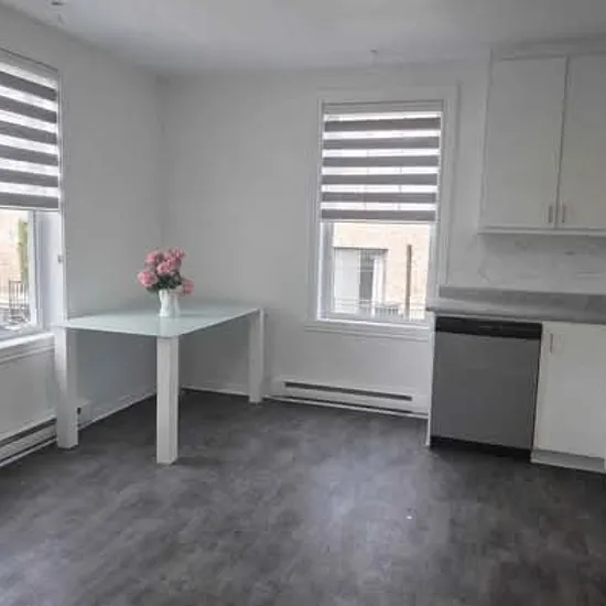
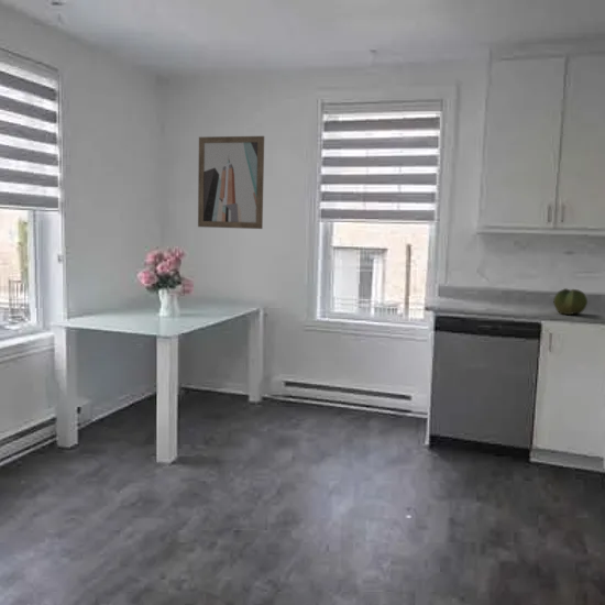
+ wall art [197,135,265,230]
+ cabbage [552,287,588,316]
